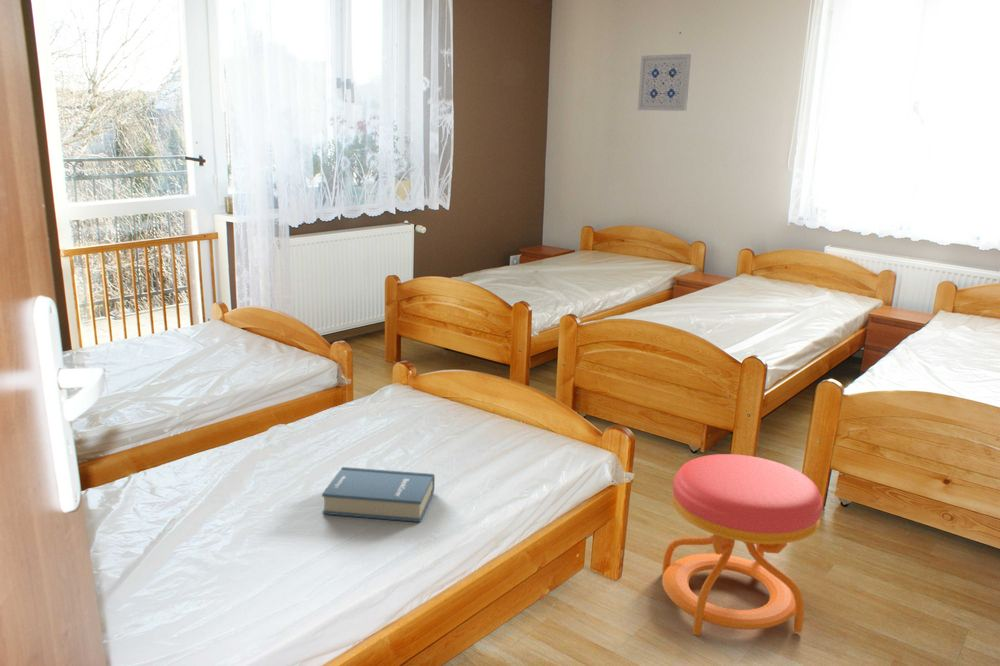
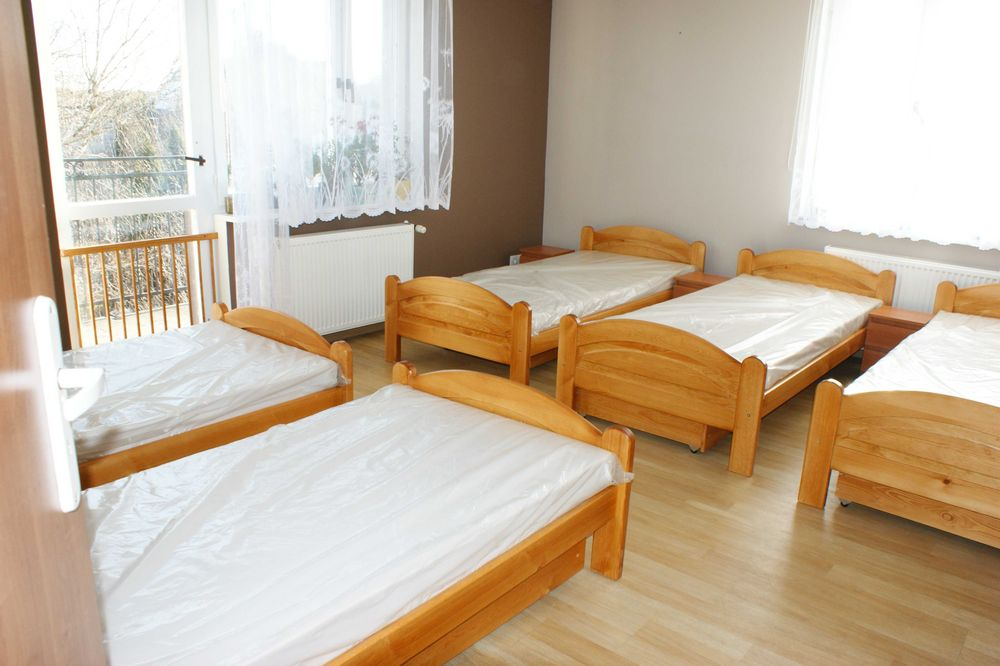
- wall art [637,53,692,112]
- hardback book [321,466,436,523]
- stool [661,453,824,636]
